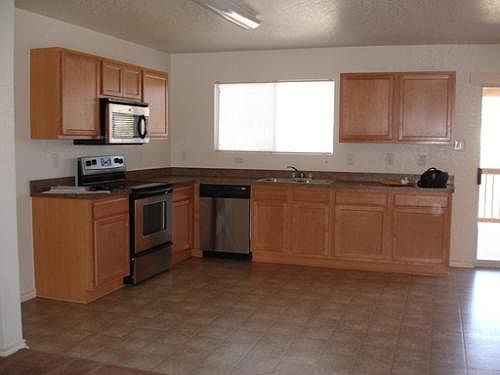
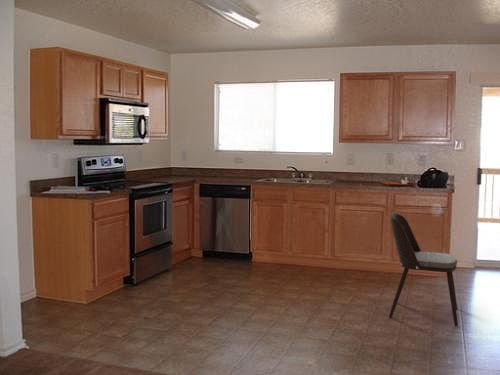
+ dining chair [388,212,459,327]
